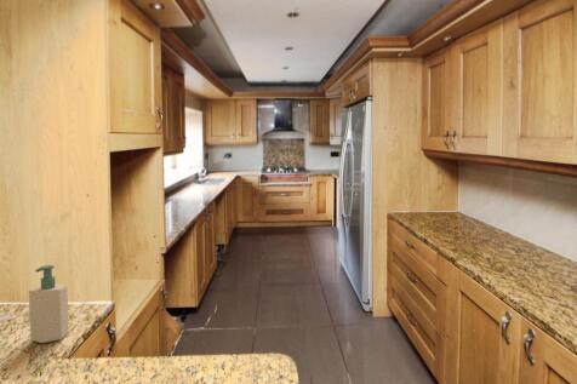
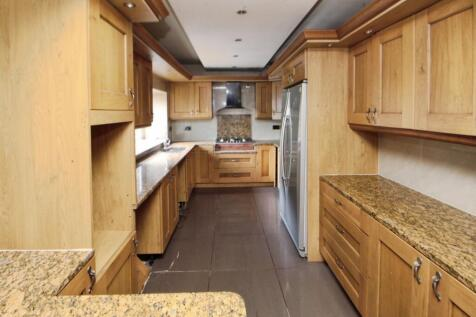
- soap bottle [28,264,70,344]
